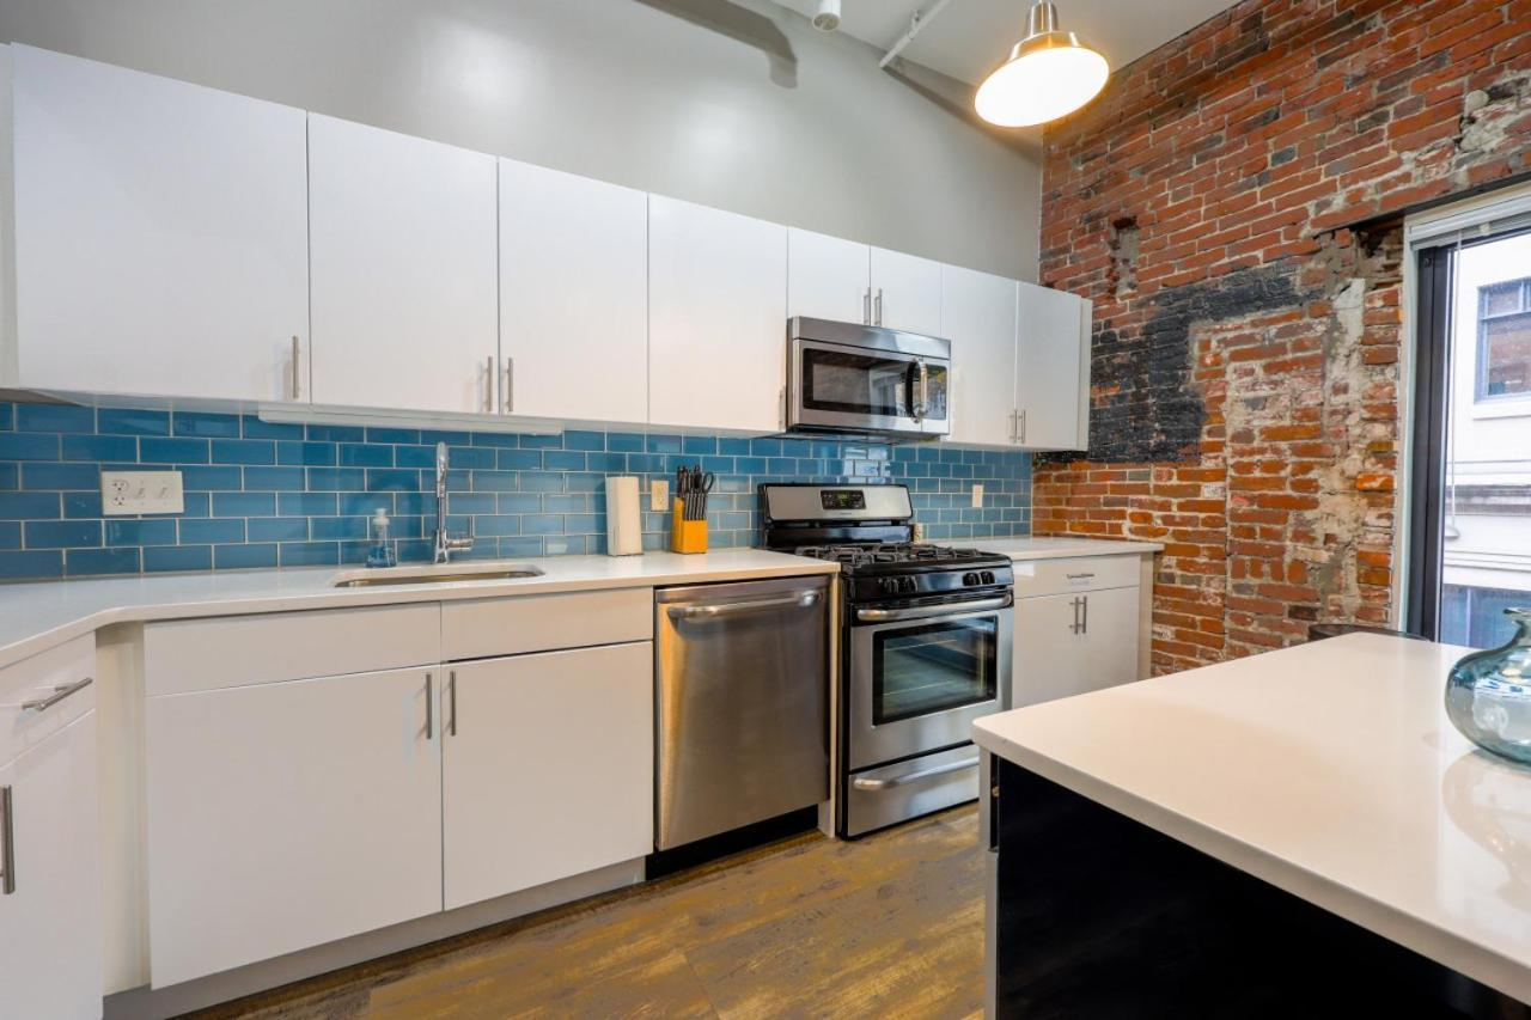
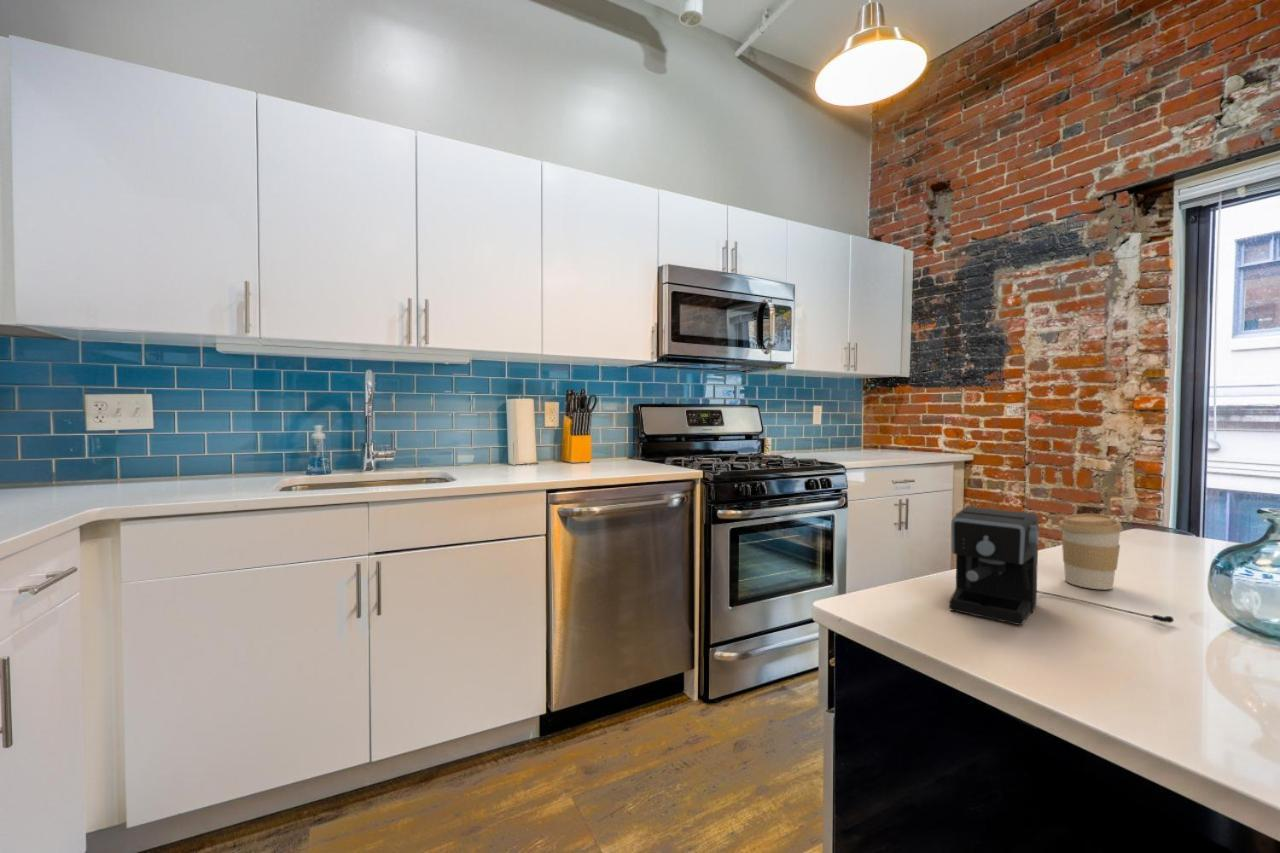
+ coffee cup [1058,513,1124,590]
+ coffee maker [949,506,1175,626]
